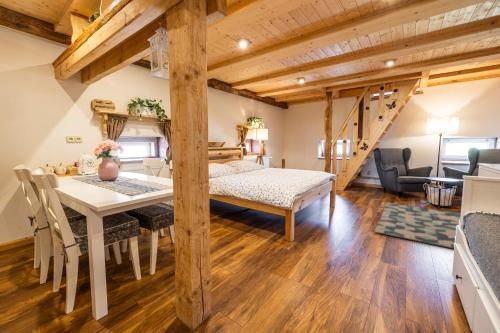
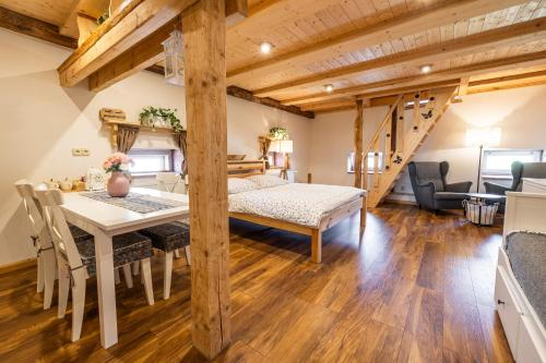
- rug [374,201,461,249]
